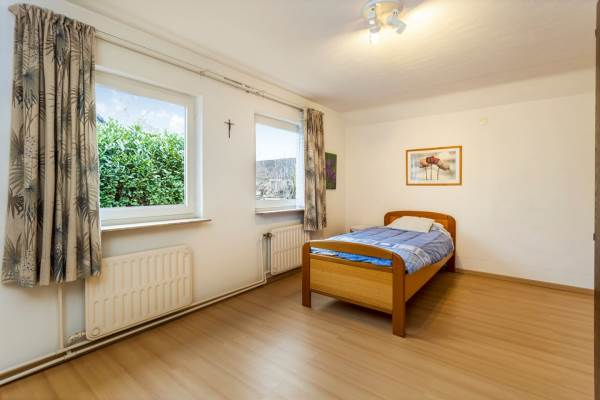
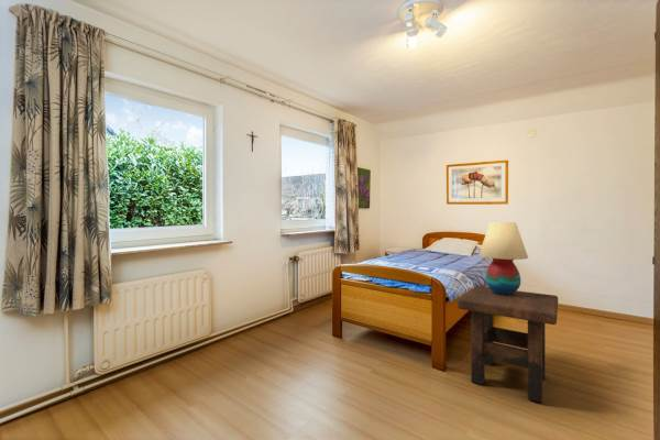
+ side table [457,285,559,404]
+ table lamp [479,221,529,295]
